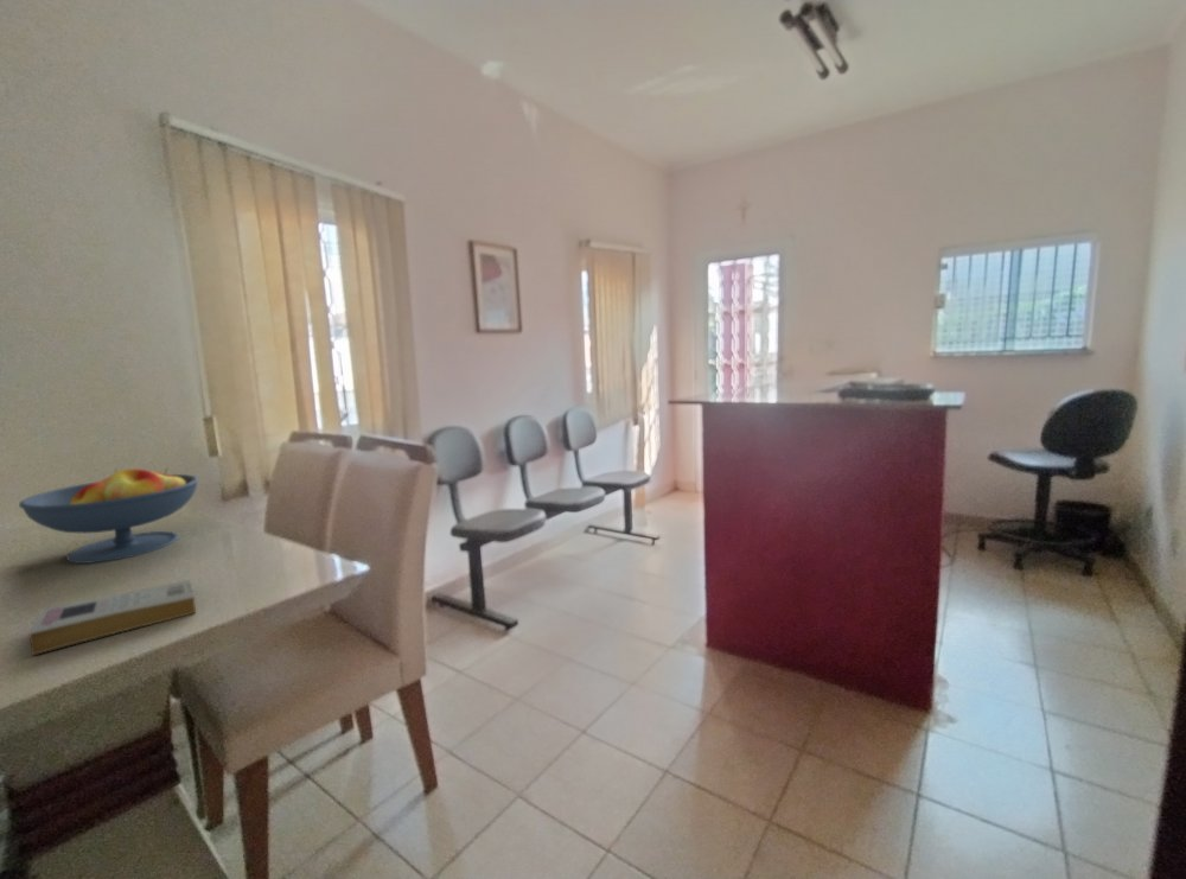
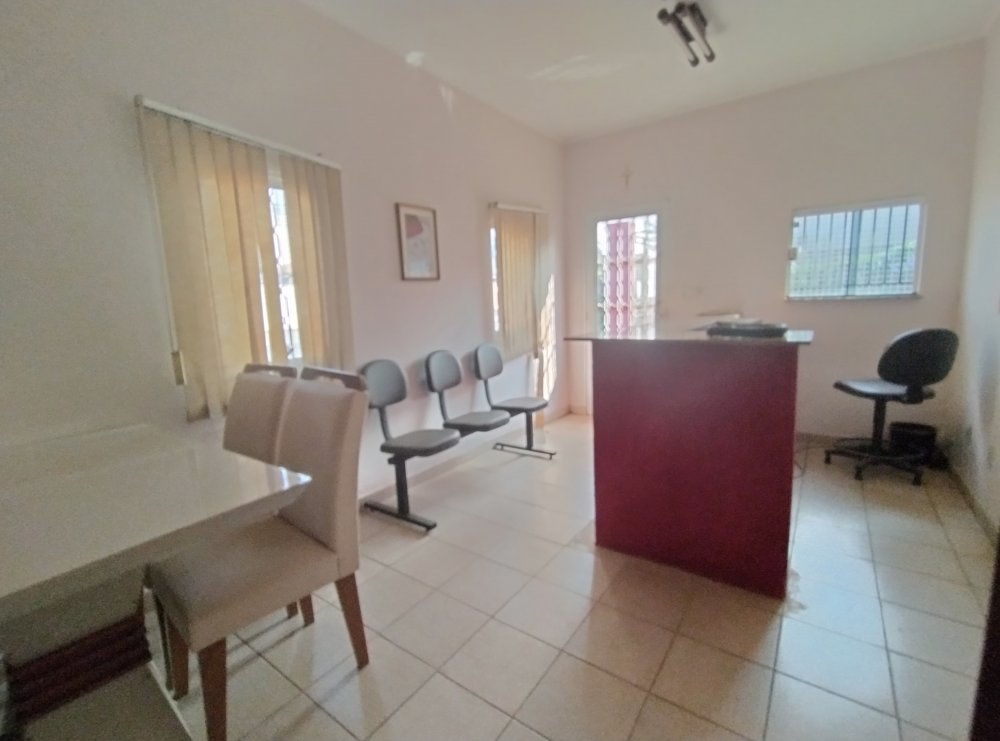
- fruit bowl [18,467,200,565]
- book [28,579,197,657]
